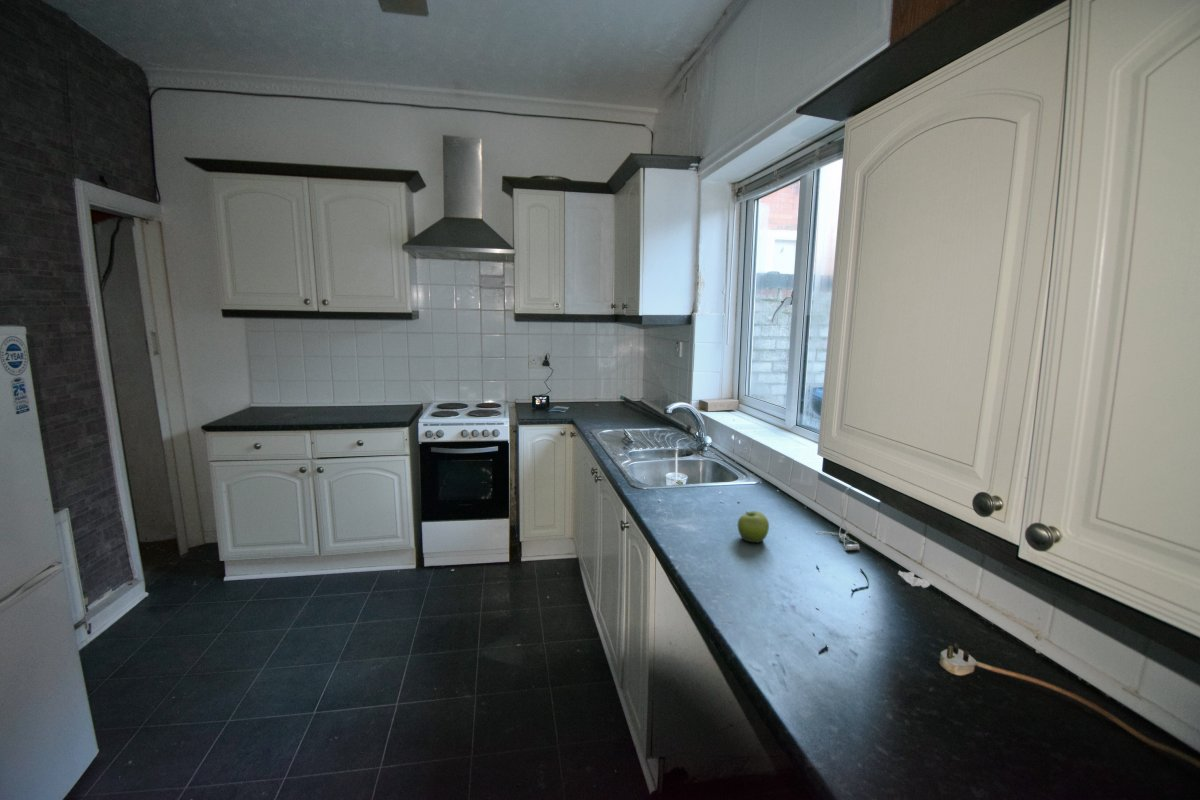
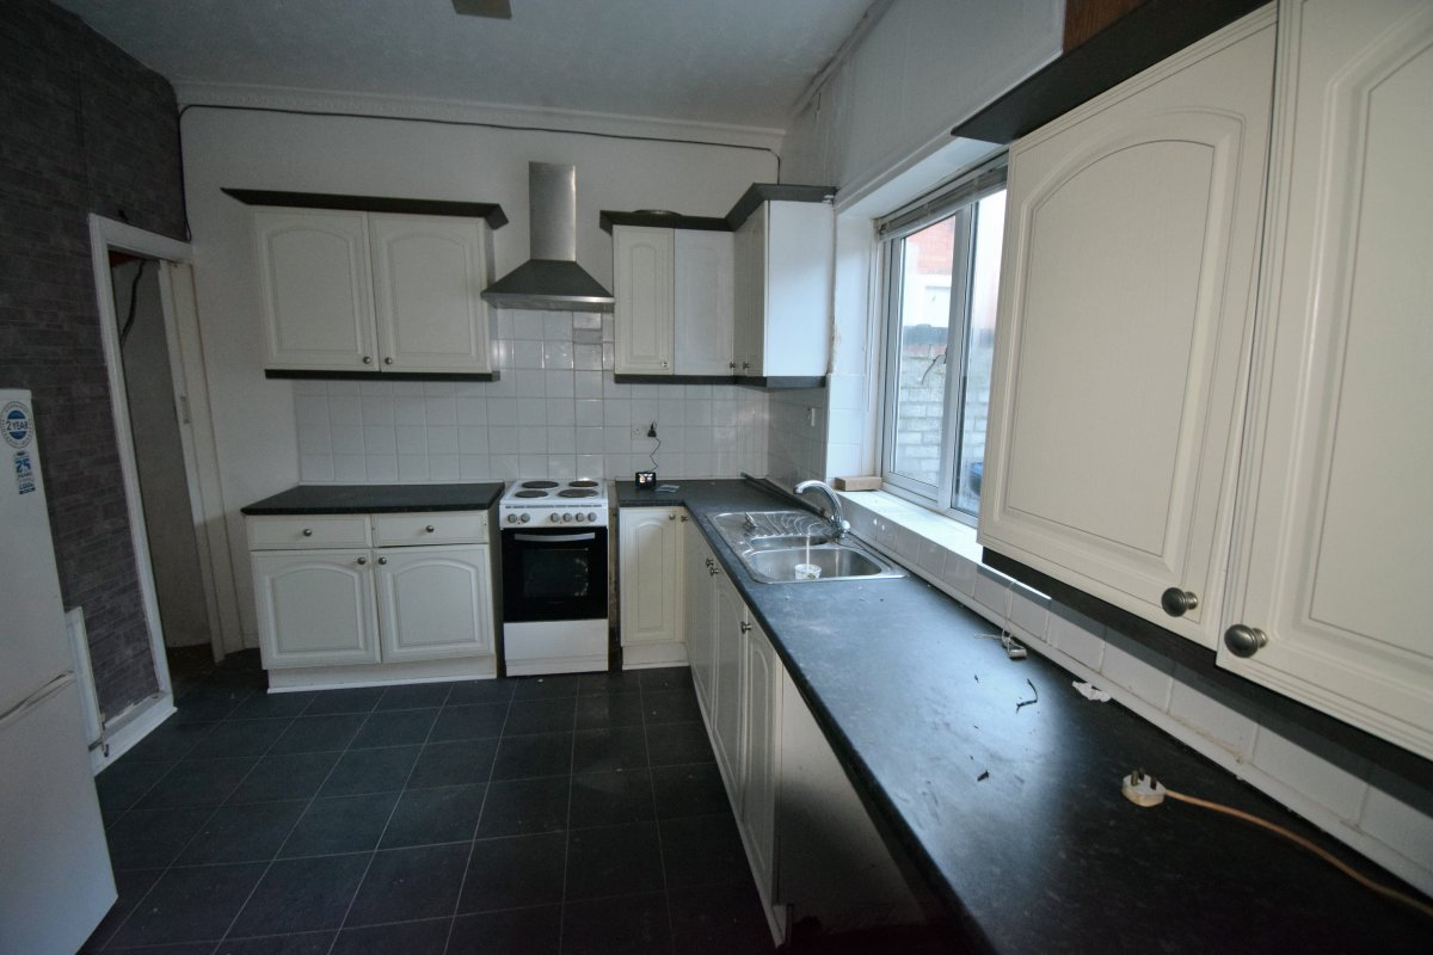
- fruit [737,510,770,544]
